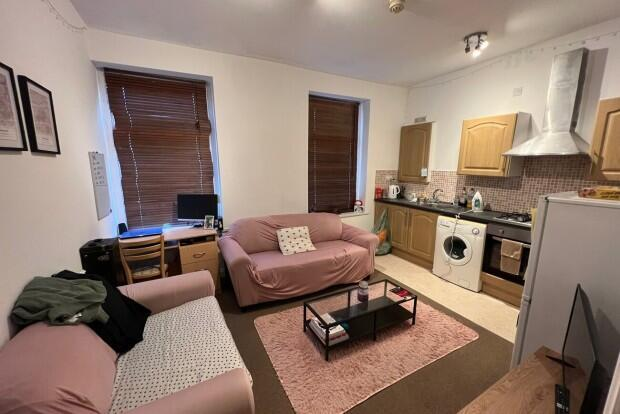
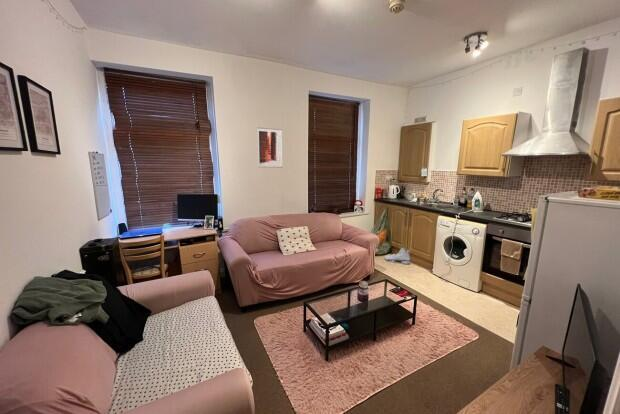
+ sneaker [384,247,412,265]
+ wall art [256,126,283,169]
